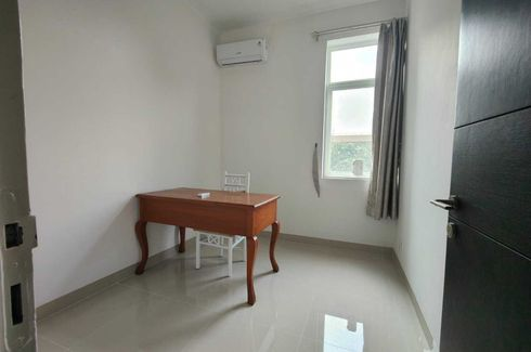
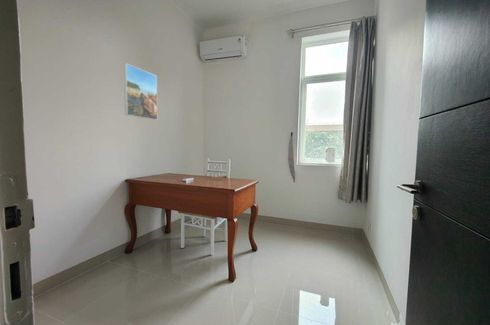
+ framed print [123,62,158,121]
